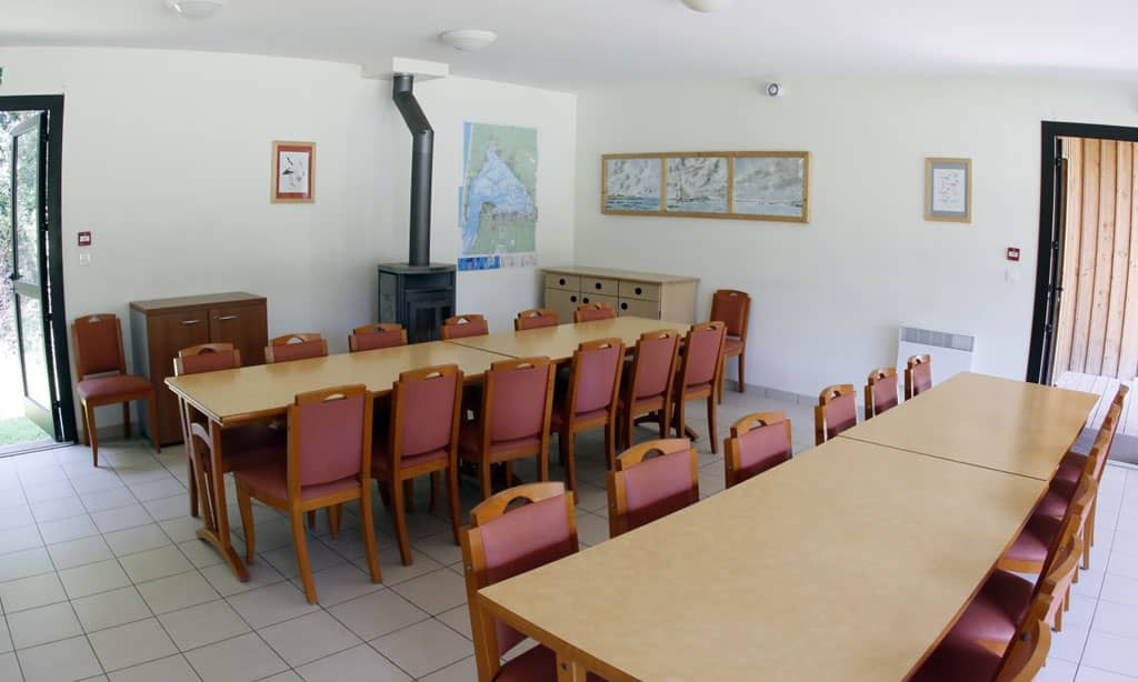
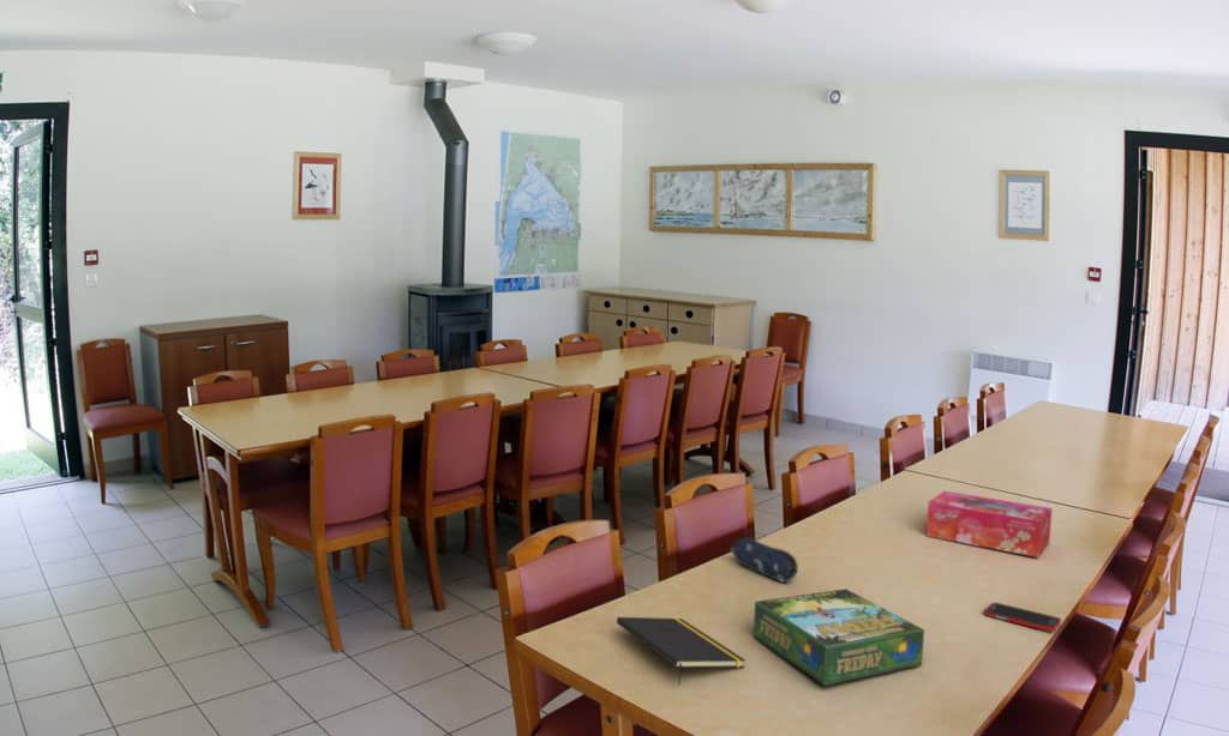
+ pencil case [730,536,799,584]
+ cell phone [983,602,1062,633]
+ tissue box [925,490,1054,559]
+ notepad [616,616,747,687]
+ board game [753,587,925,687]
